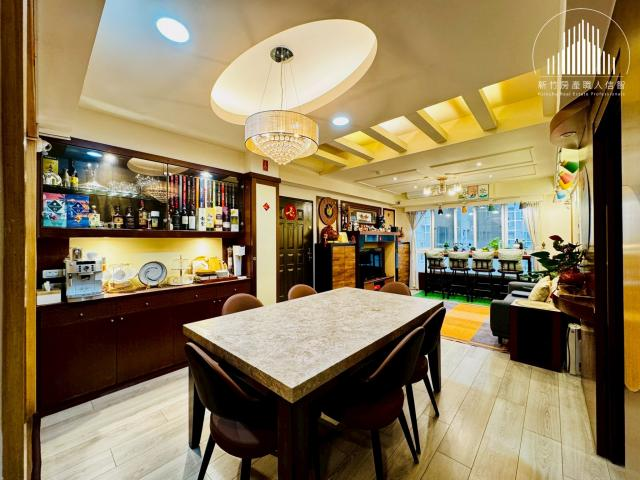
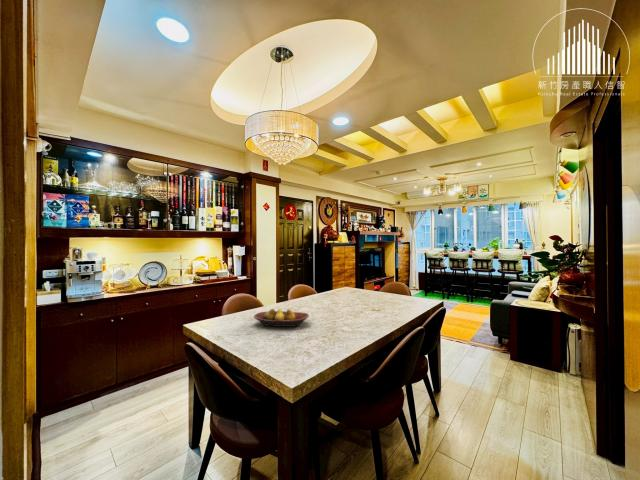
+ fruit bowl [253,308,310,328]
